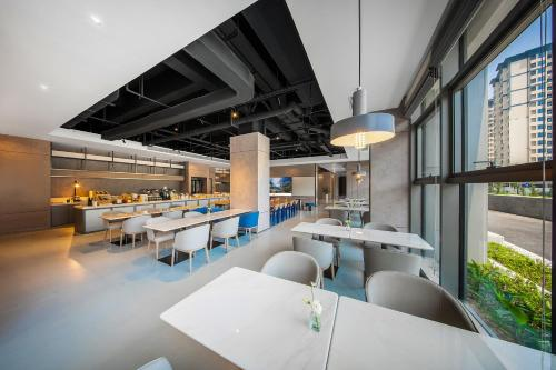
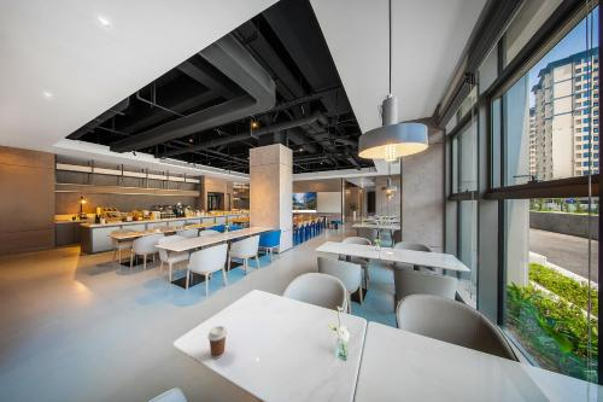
+ coffee cup [206,325,228,360]
